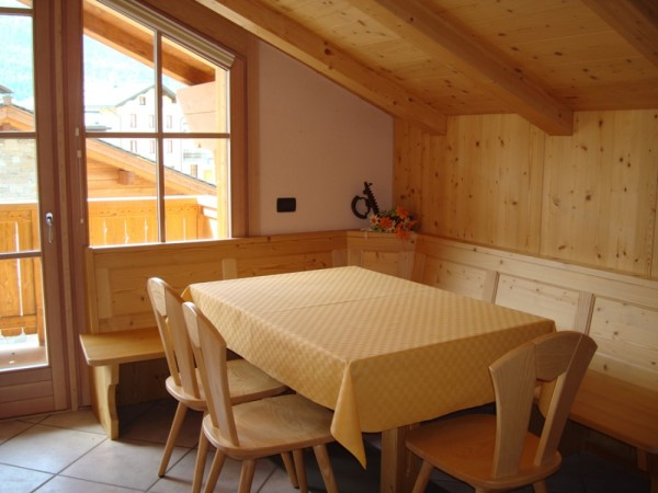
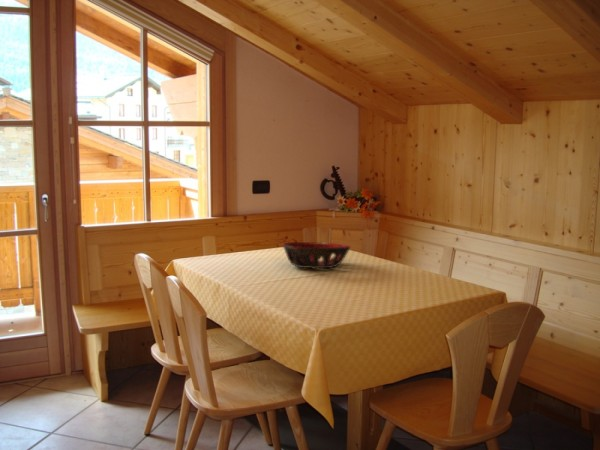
+ decorative bowl [281,241,352,270]
